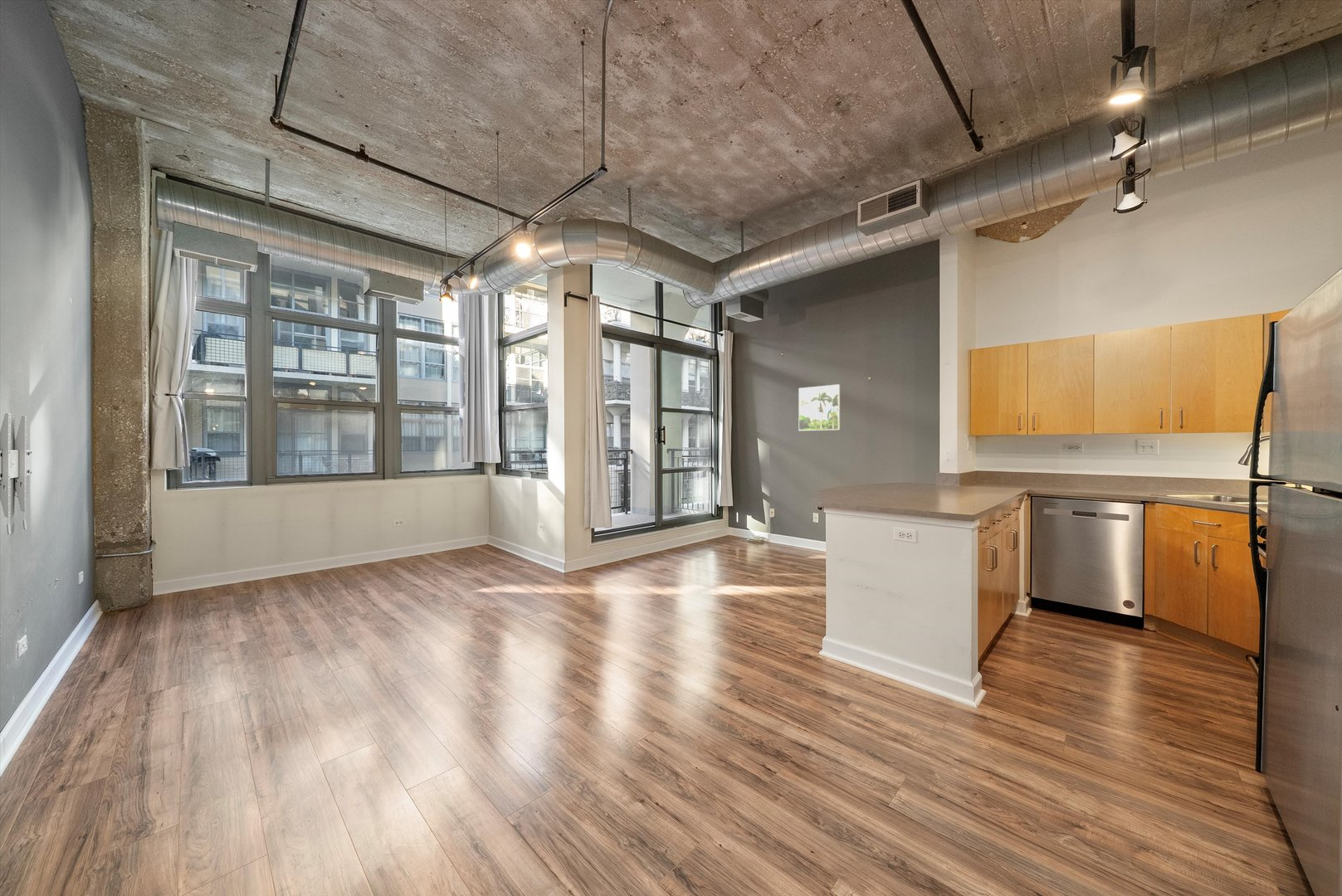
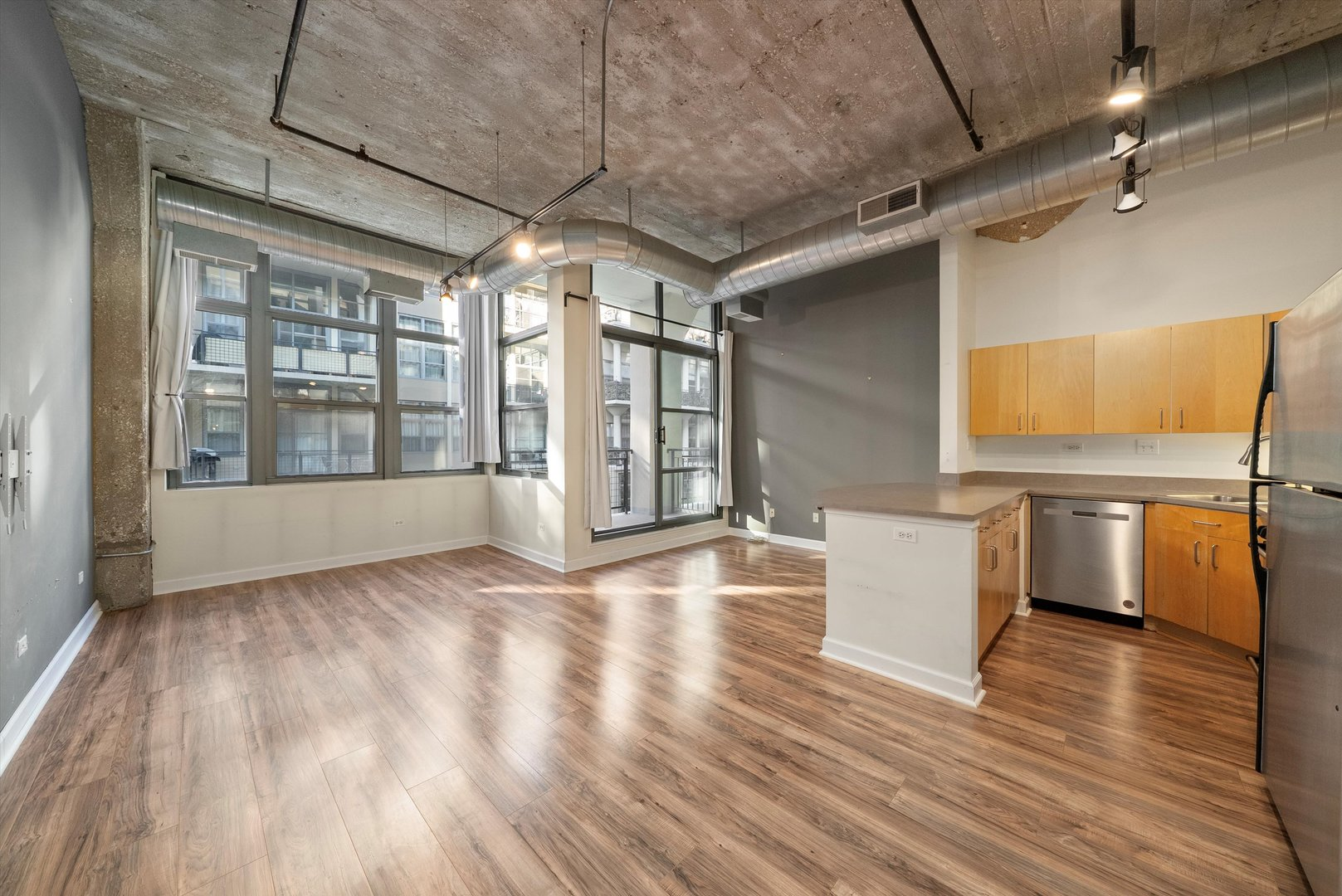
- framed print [798,383,841,431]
